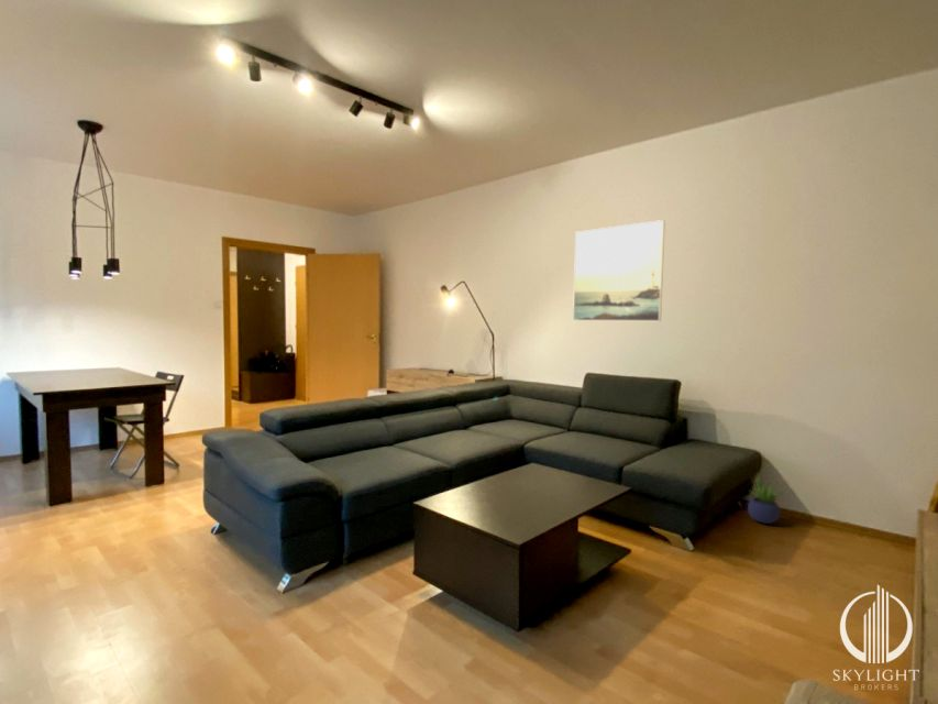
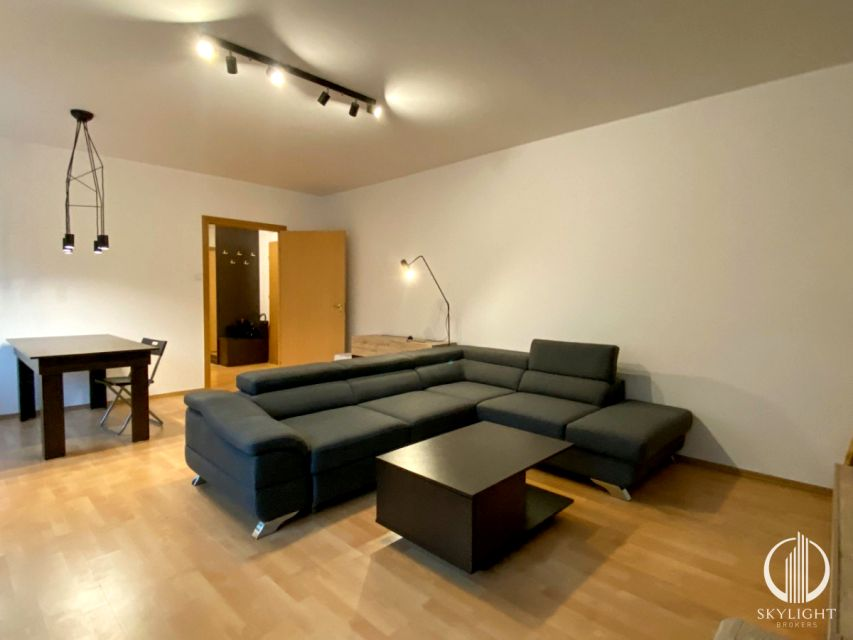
- potted plant [747,471,788,525]
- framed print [572,219,666,322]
